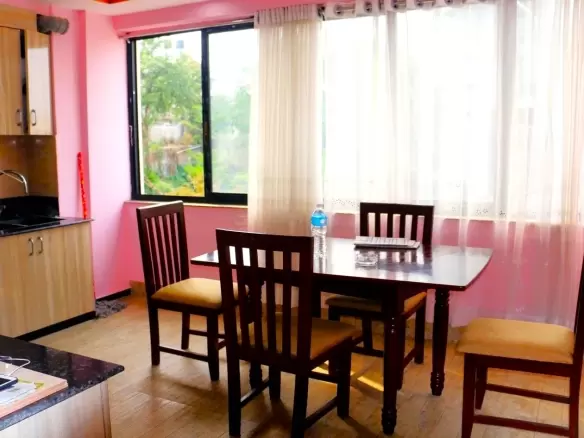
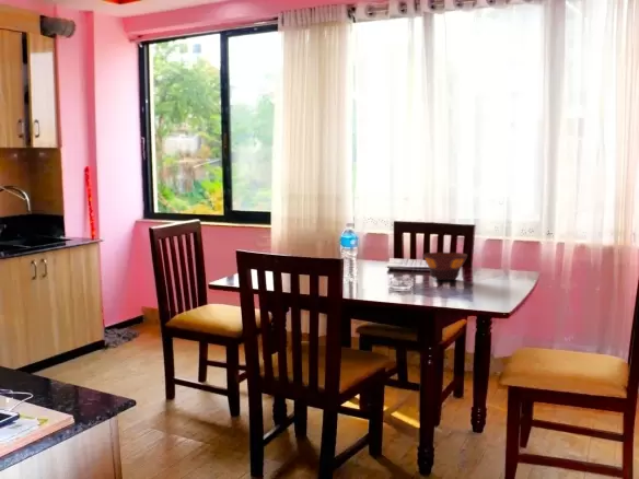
+ bowl [421,252,468,281]
